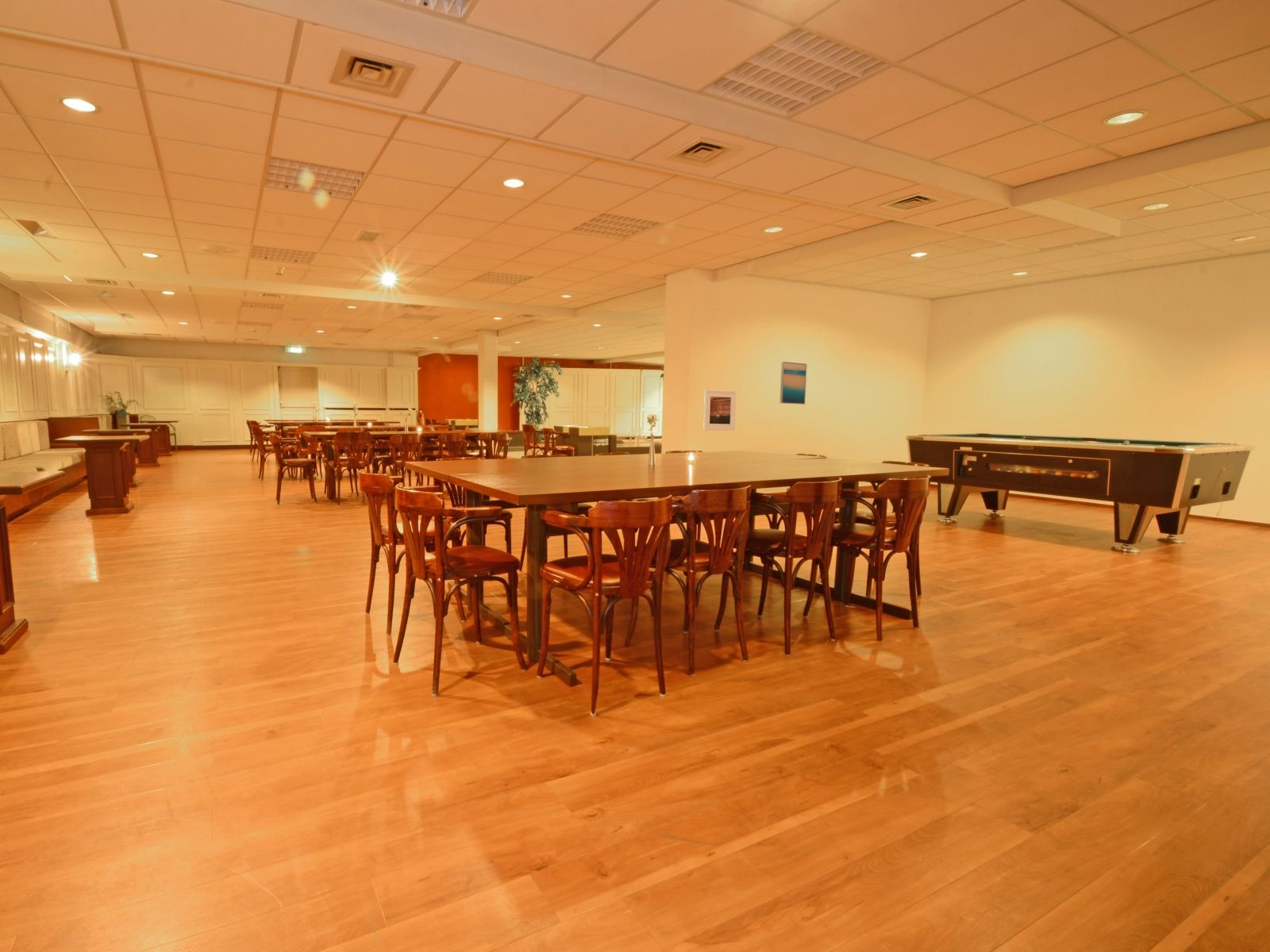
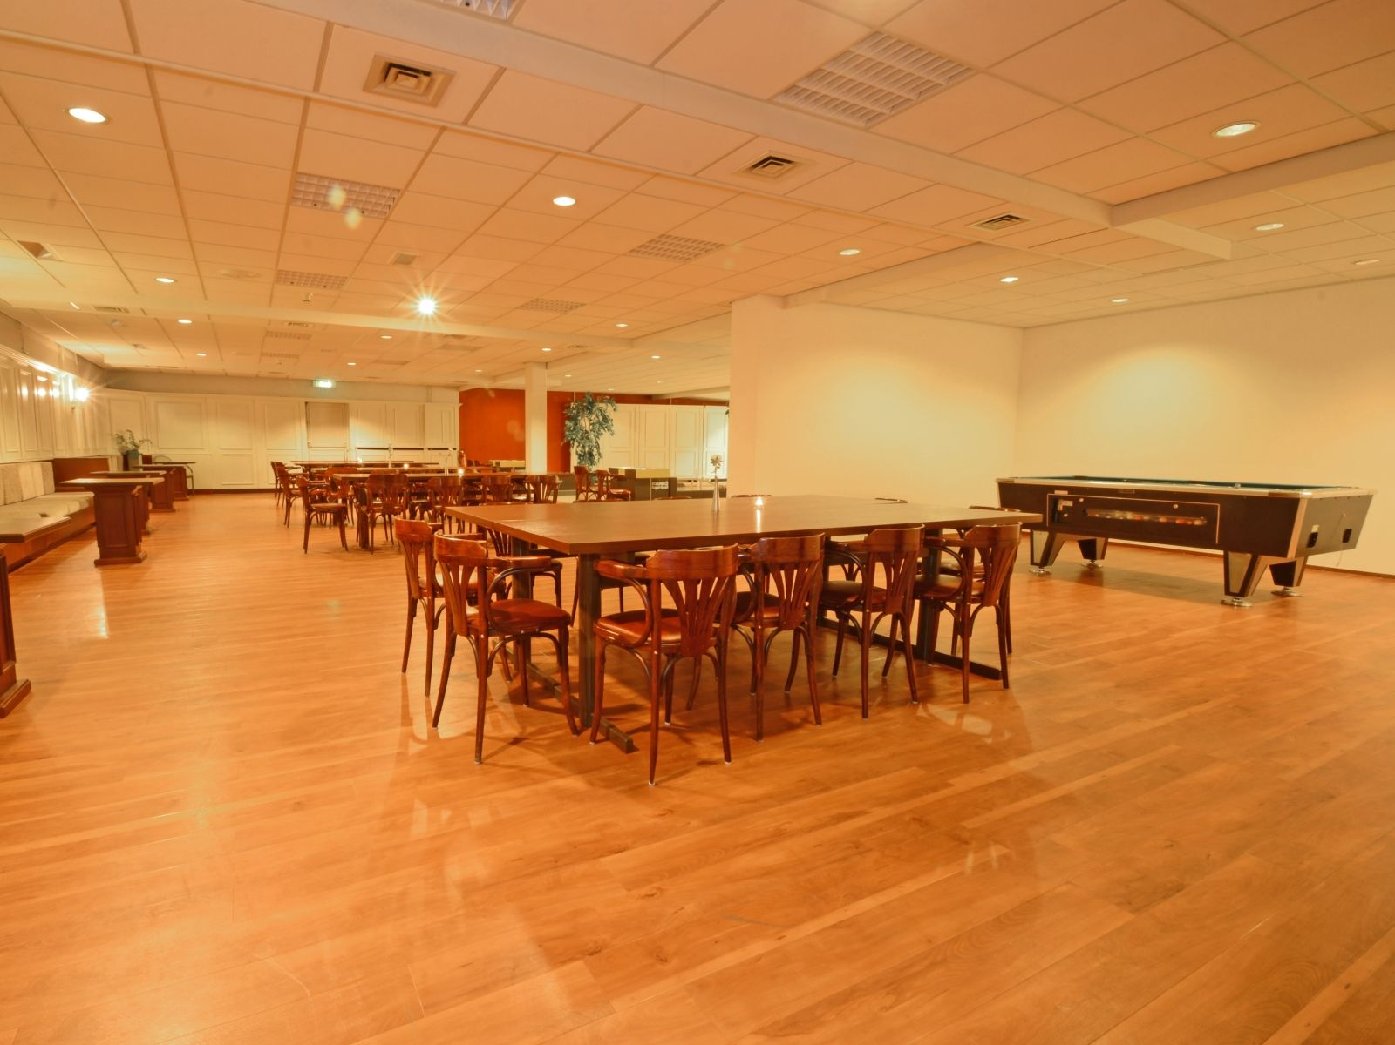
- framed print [702,389,737,431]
- wall art [779,361,807,405]
